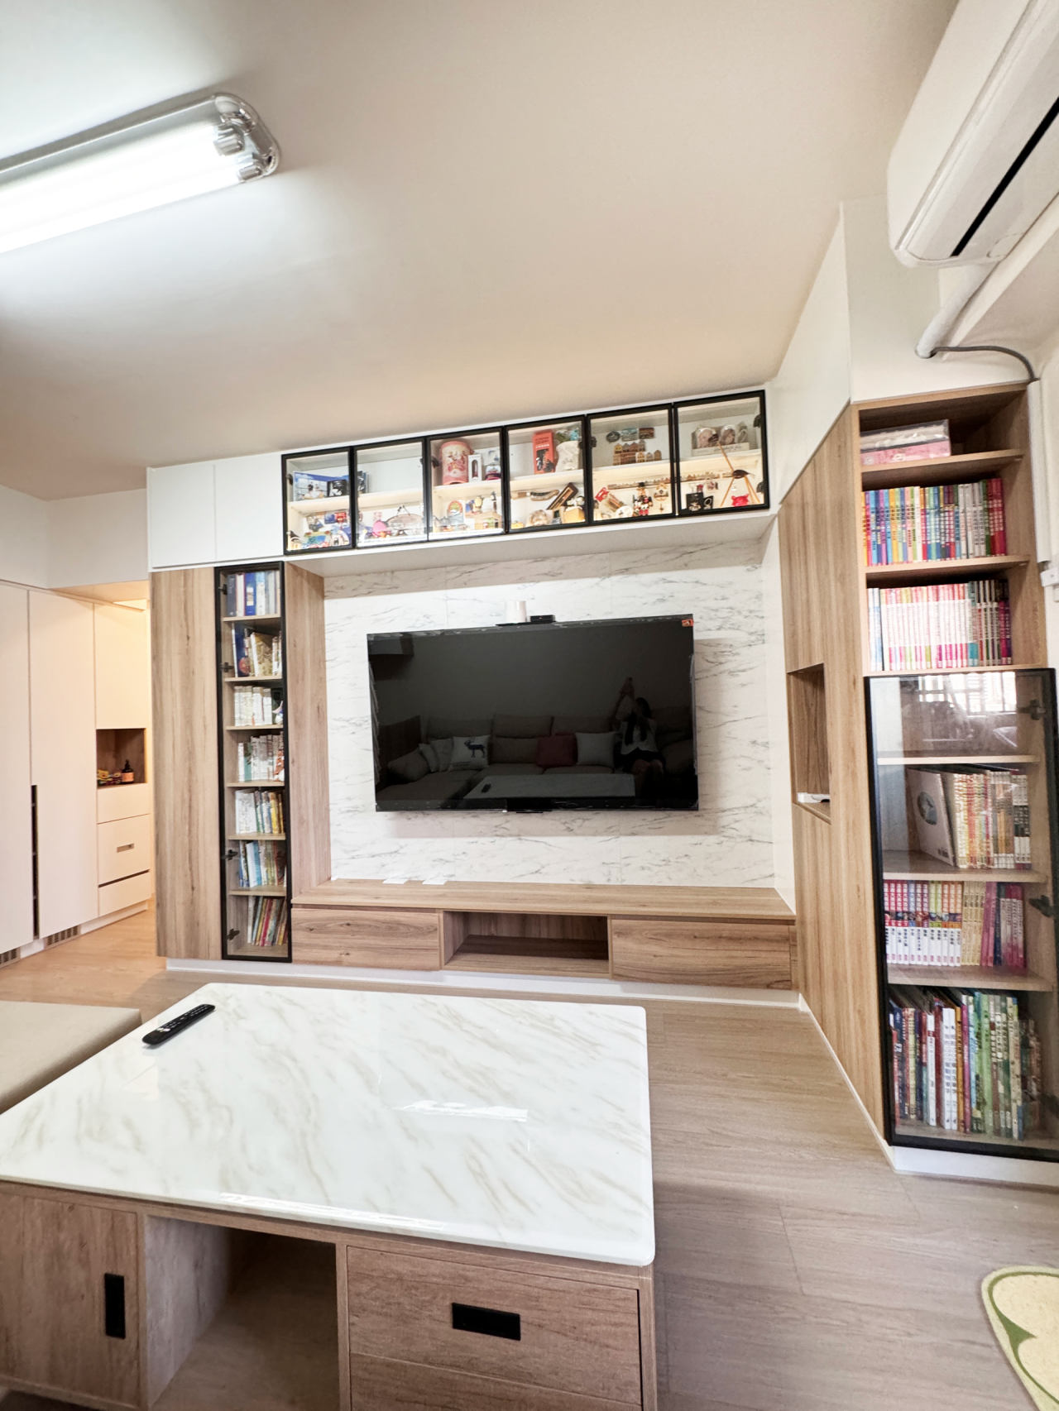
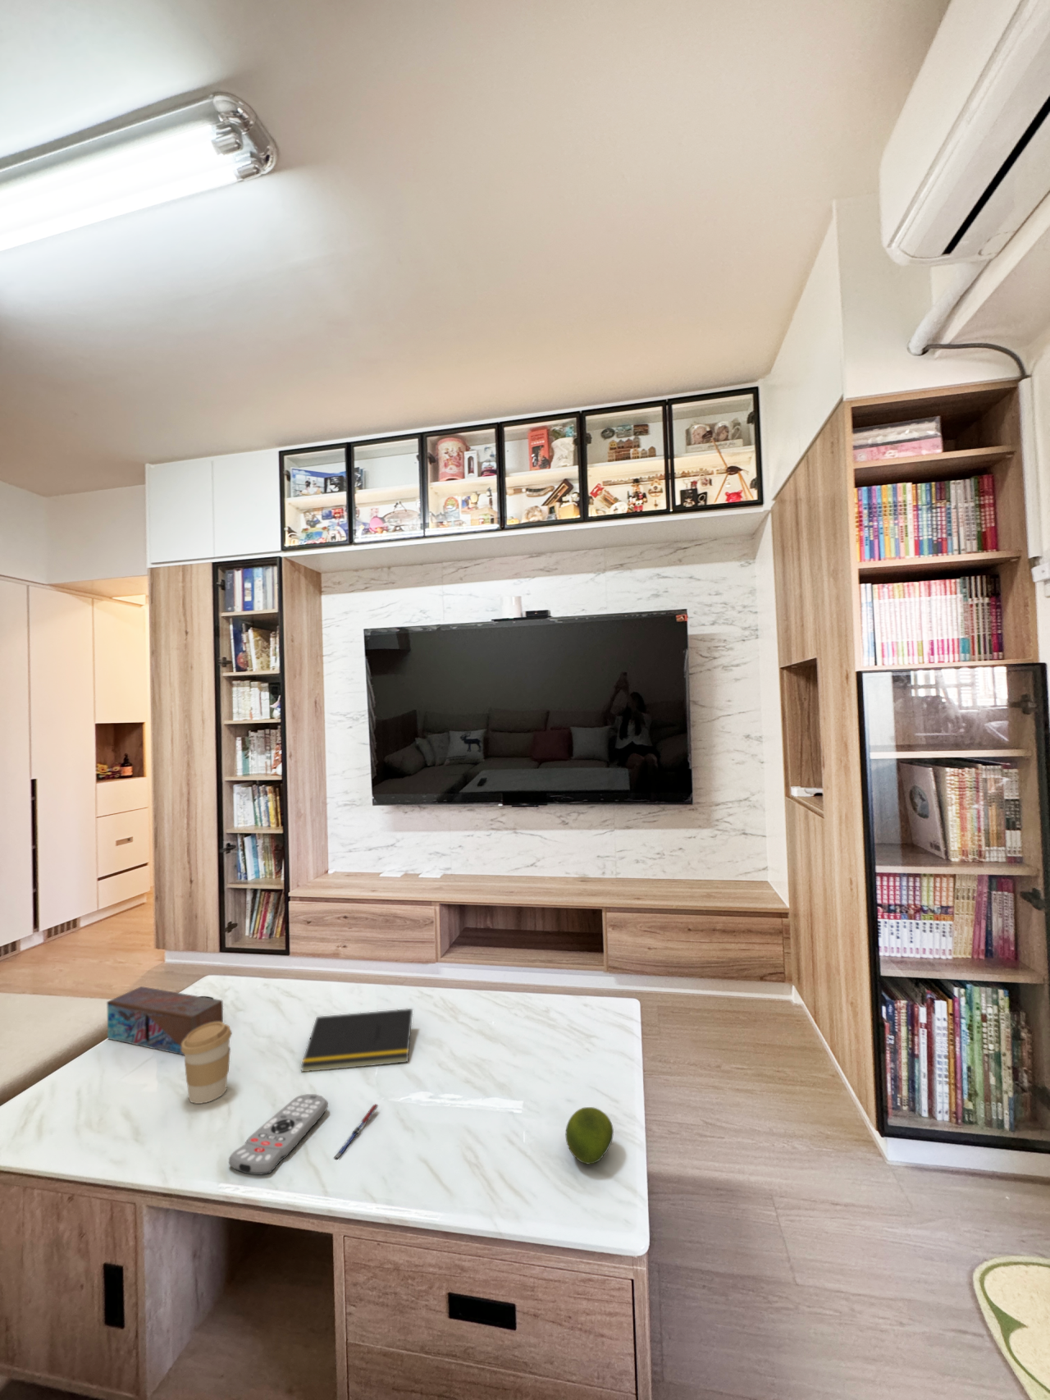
+ tissue box [106,985,224,1056]
+ pen [332,1103,379,1161]
+ fruit [565,1107,614,1165]
+ notepad [300,1007,414,1072]
+ coffee cup [181,1022,232,1104]
+ remote control [228,1093,329,1176]
